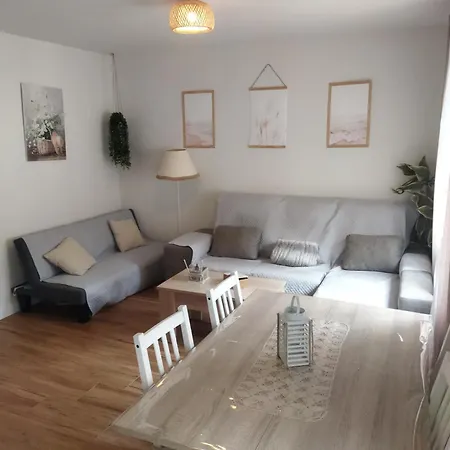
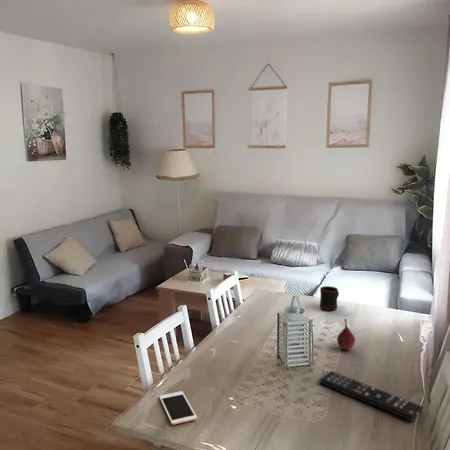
+ mug [319,285,340,312]
+ remote control [318,370,424,422]
+ fruit [336,318,356,351]
+ cell phone [158,390,198,426]
